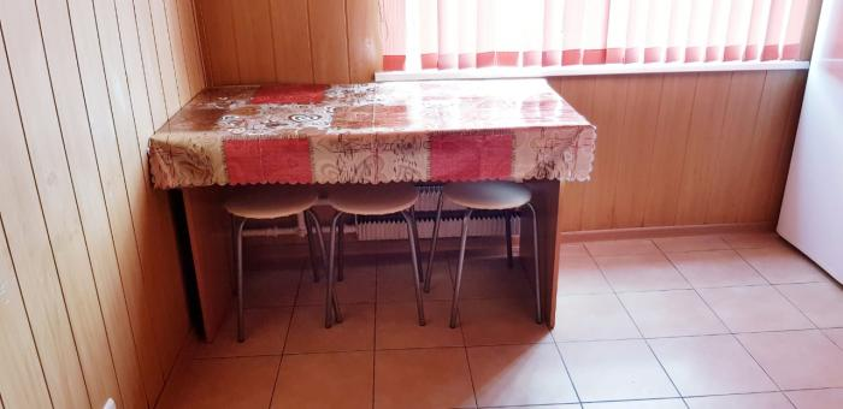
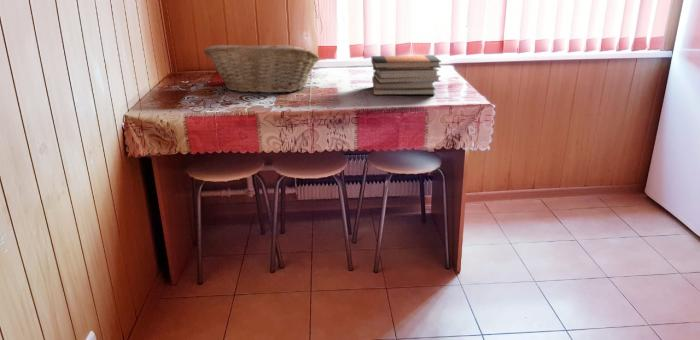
+ book stack [370,54,442,96]
+ fruit basket [203,43,320,94]
